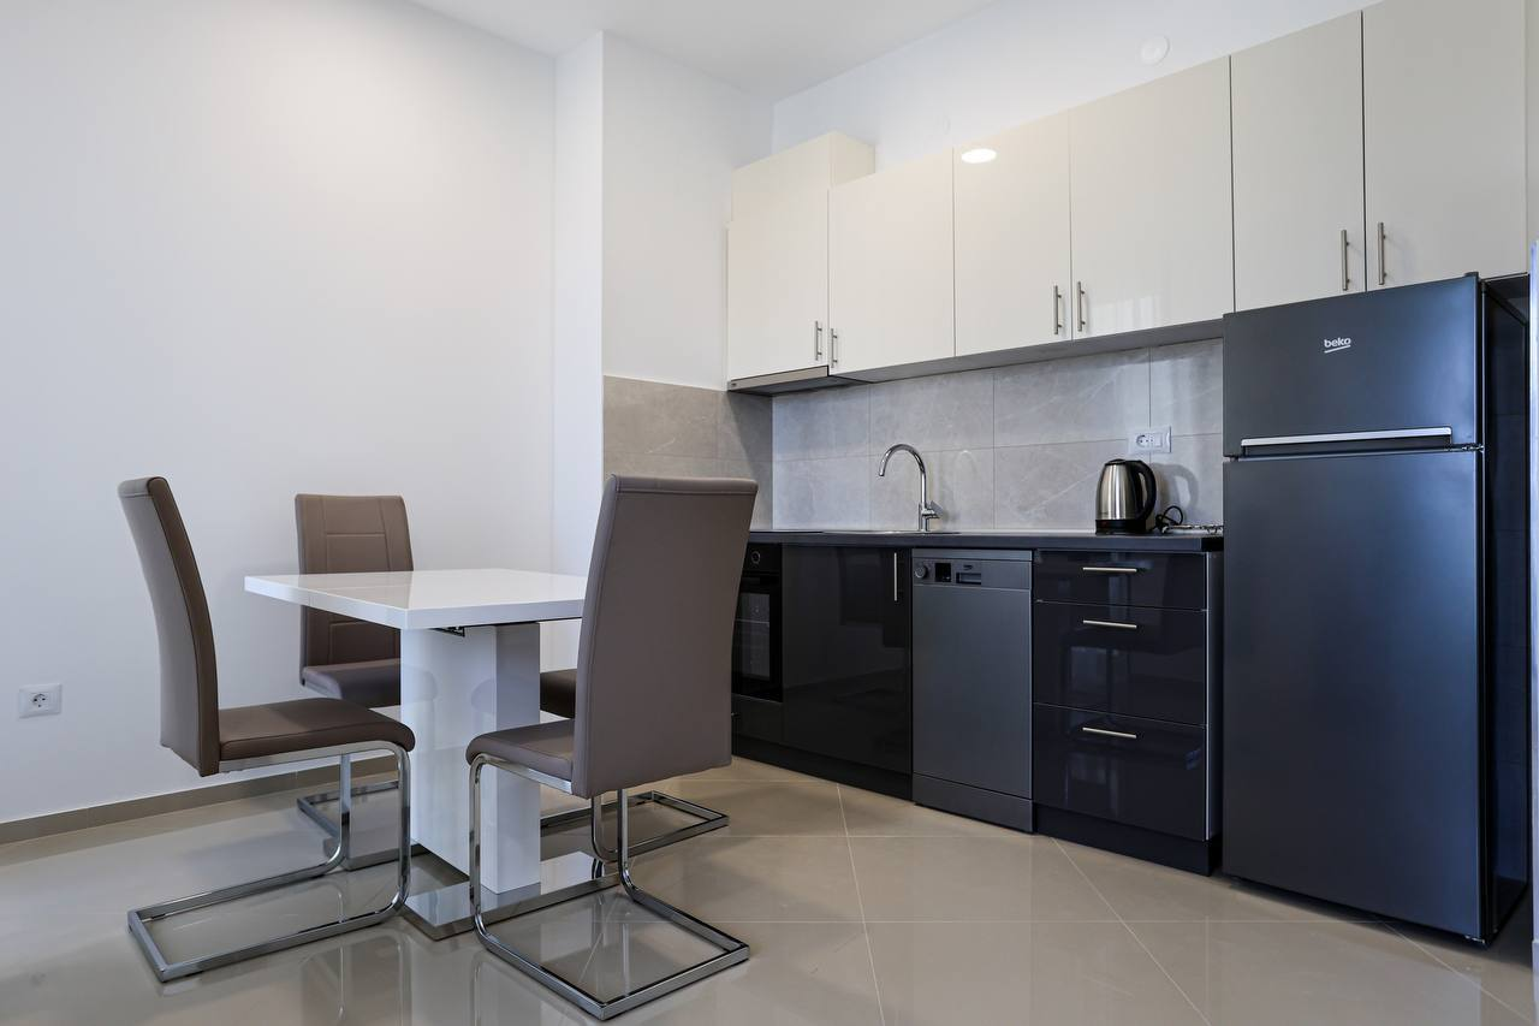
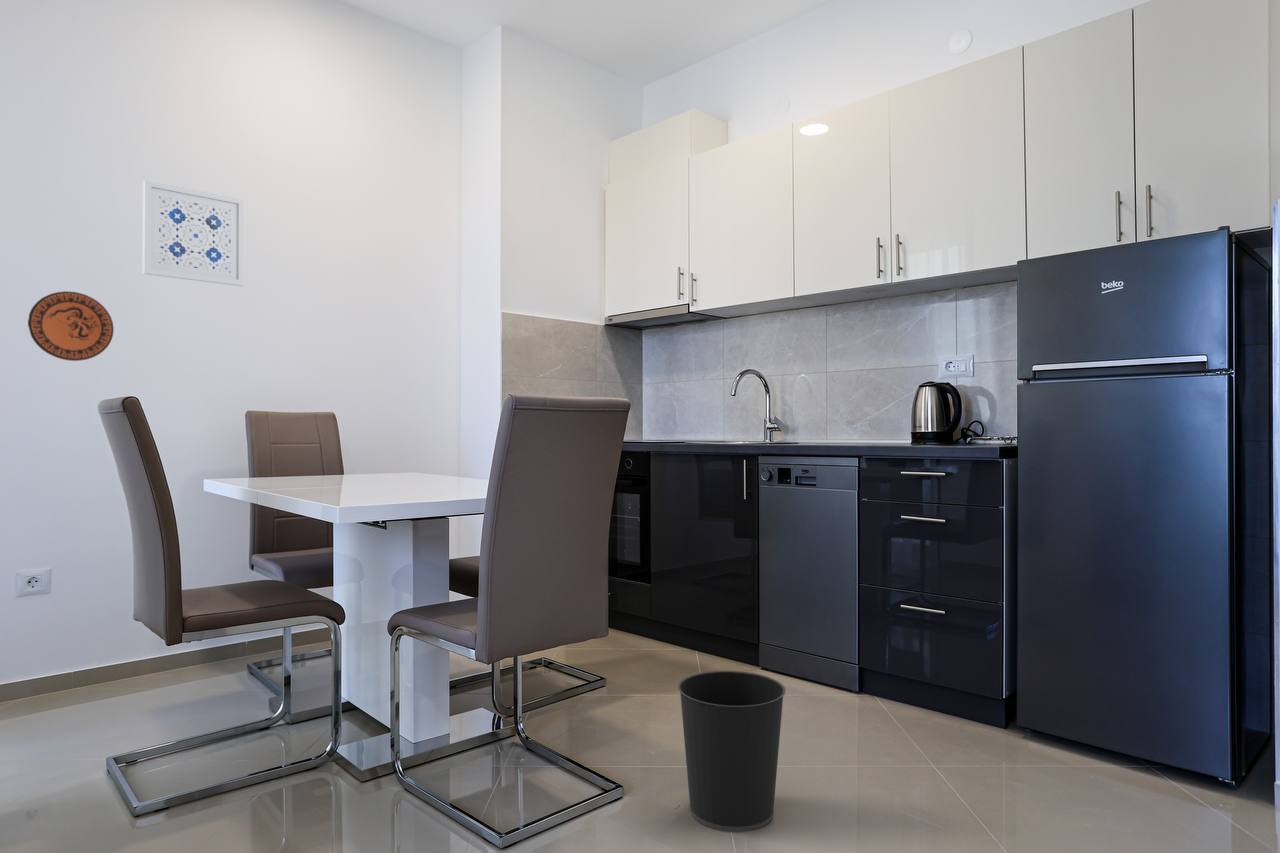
+ decorative plate [27,290,115,362]
+ wall art [142,179,245,287]
+ wastebasket [677,670,787,833]
